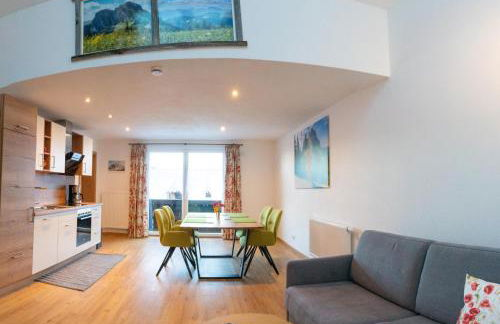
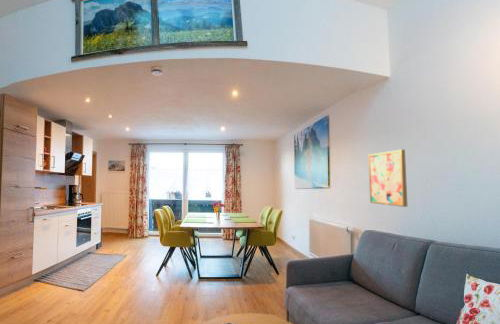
+ wall art [367,149,409,208]
